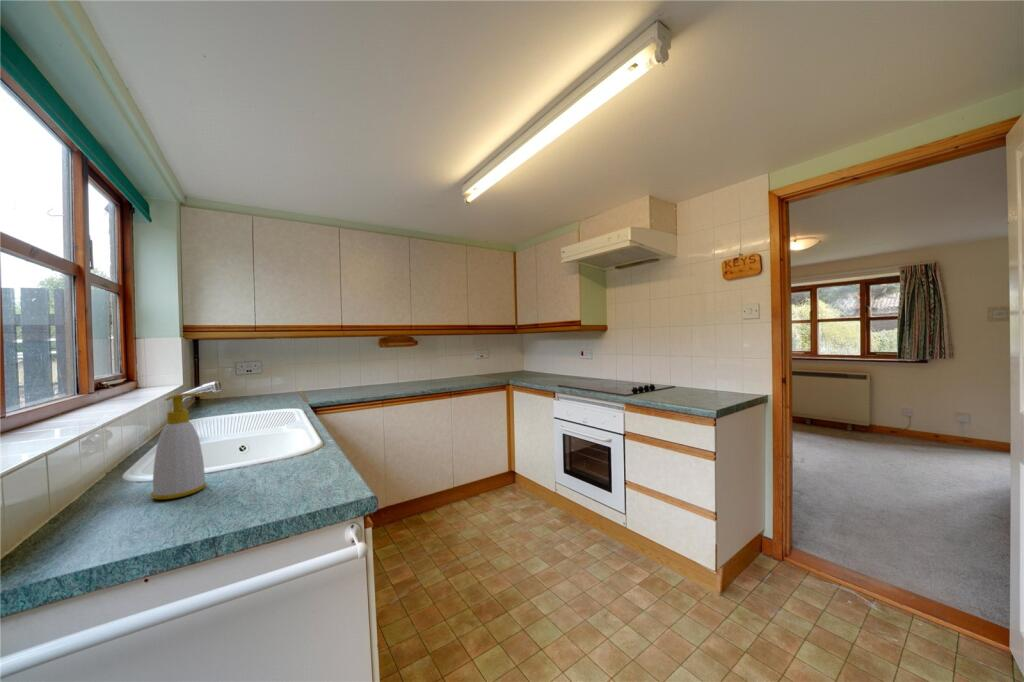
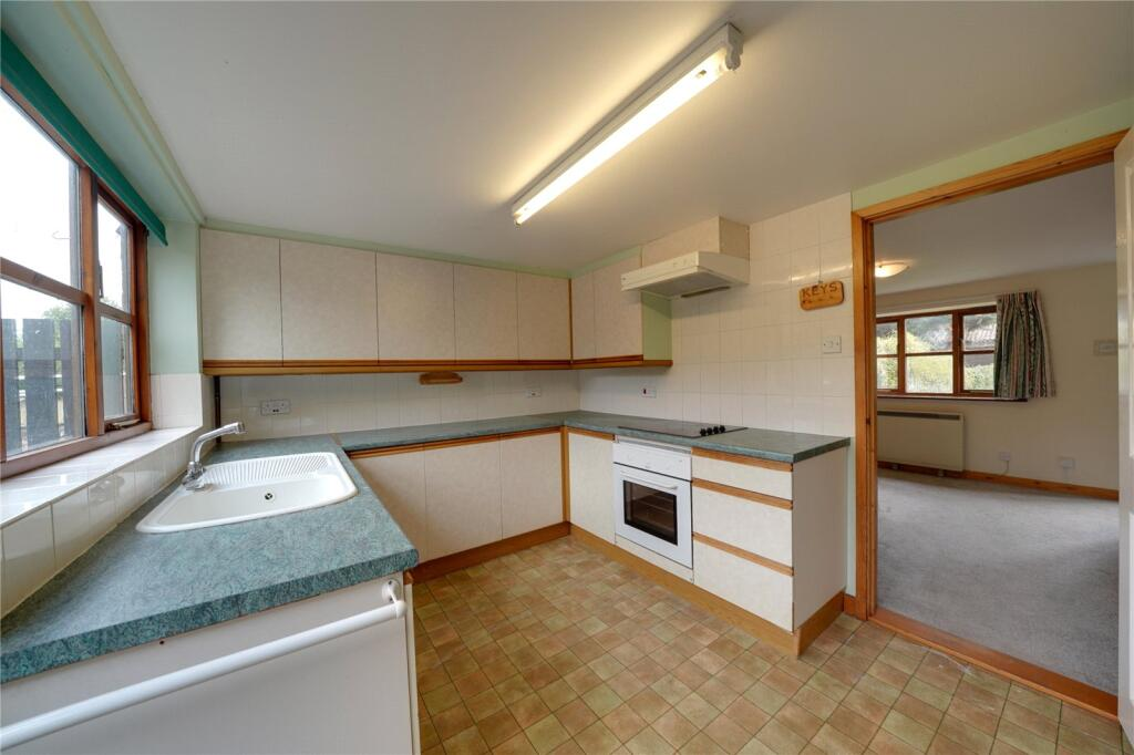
- soap bottle [150,392,207,500]
